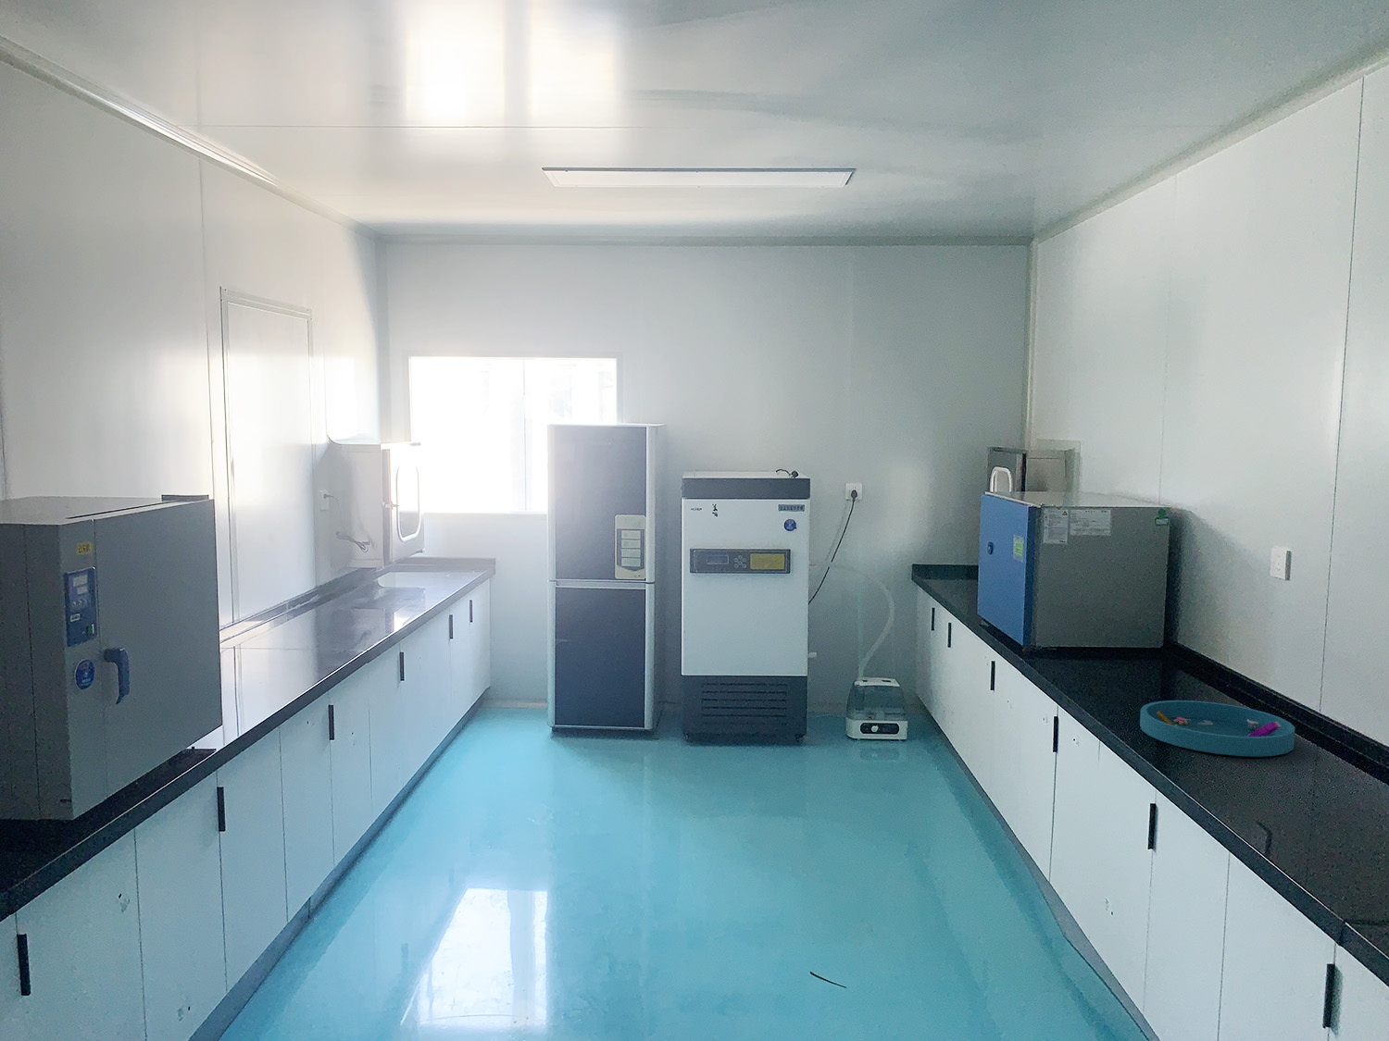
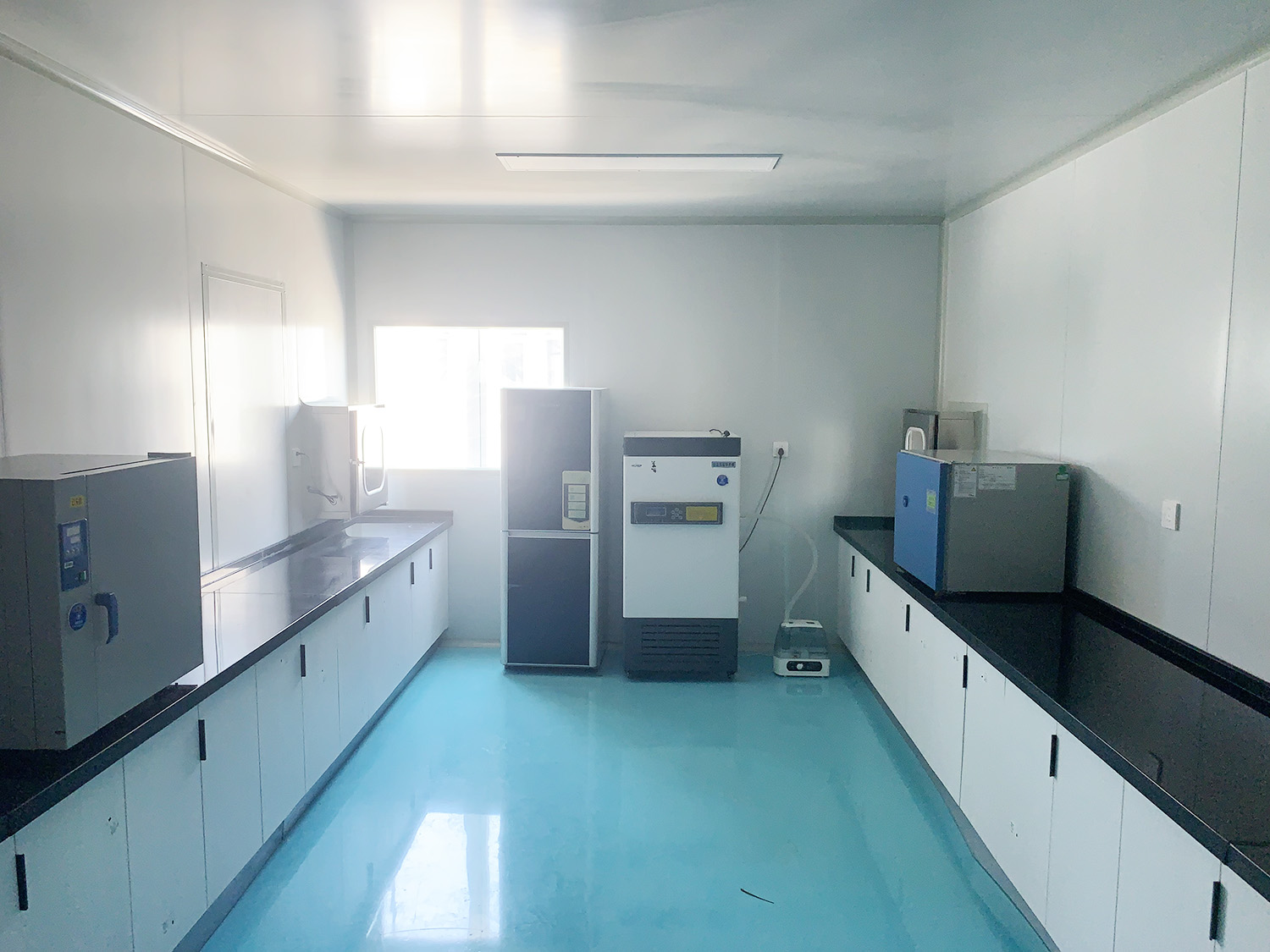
- storage tray [1139,700,1295,758]
